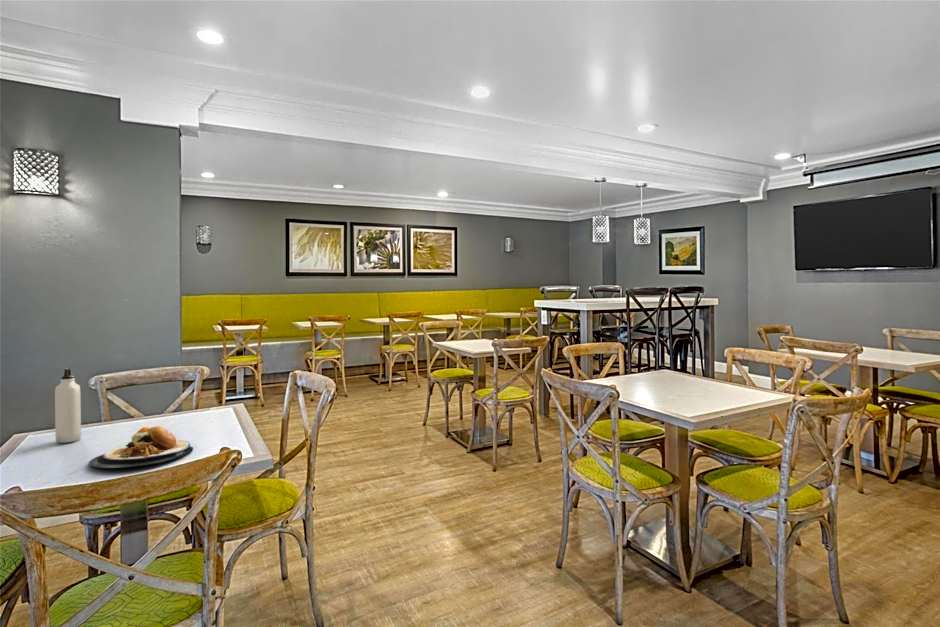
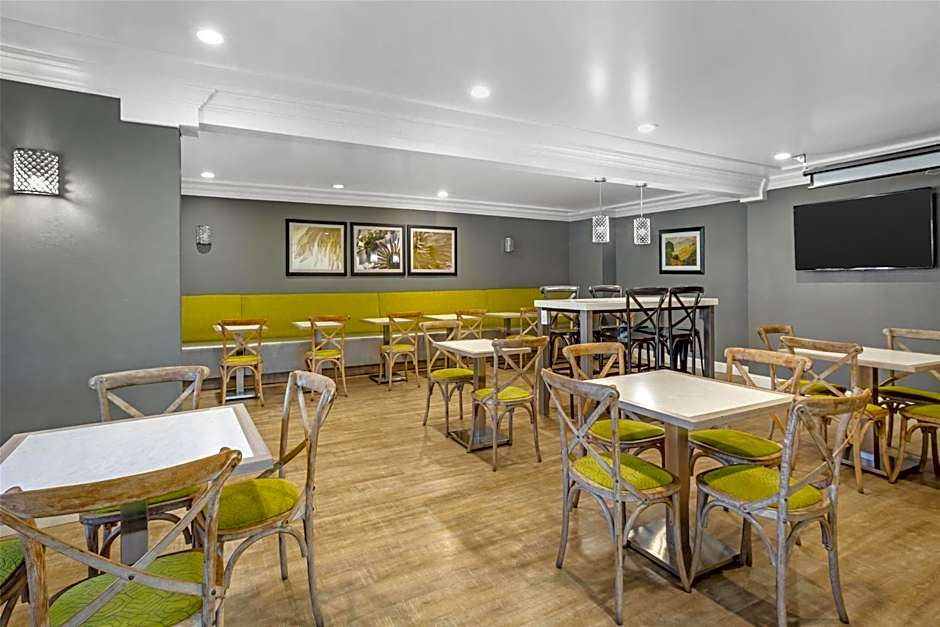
- plate [88,425,194,469]
- water bottle [54,367,82,444]
